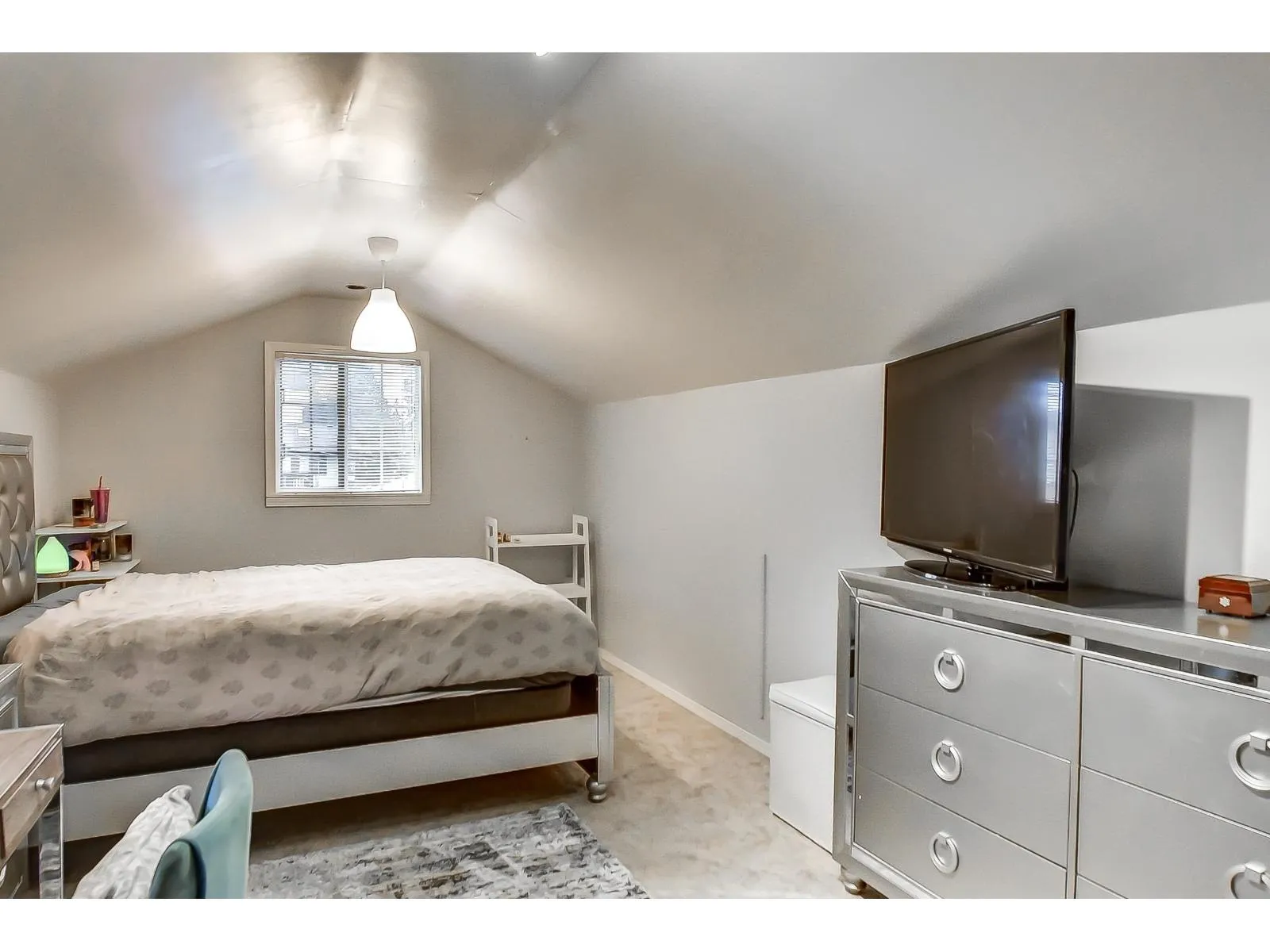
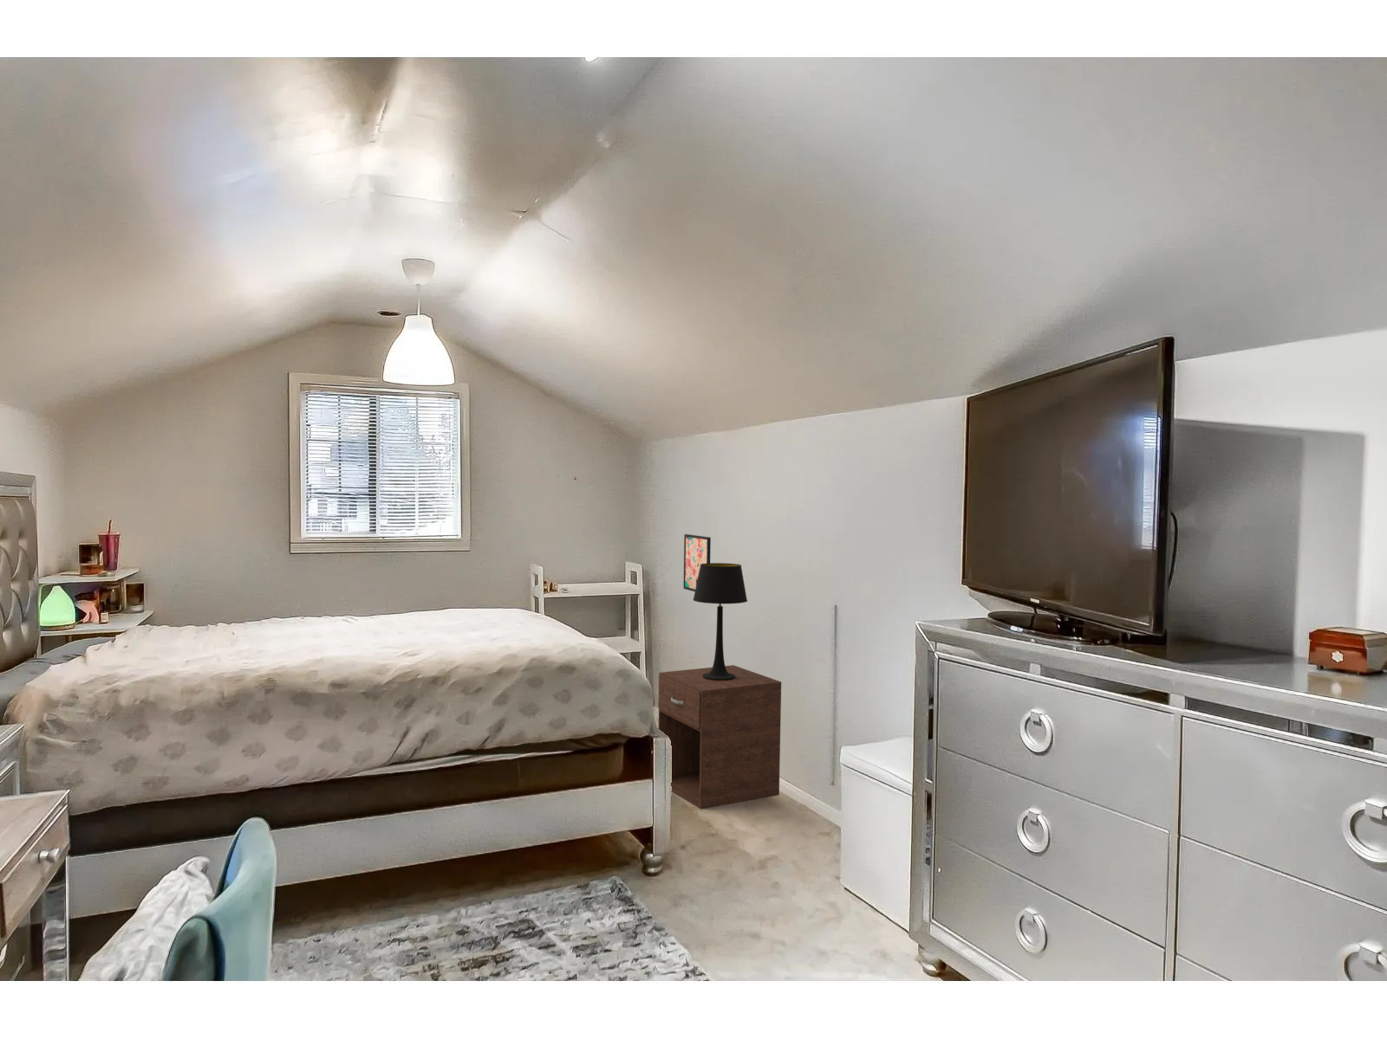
+ nightstand [657,664,782,810]
+ wall art [683,534,712,593]
+ table lamp [691,562,748,681]
